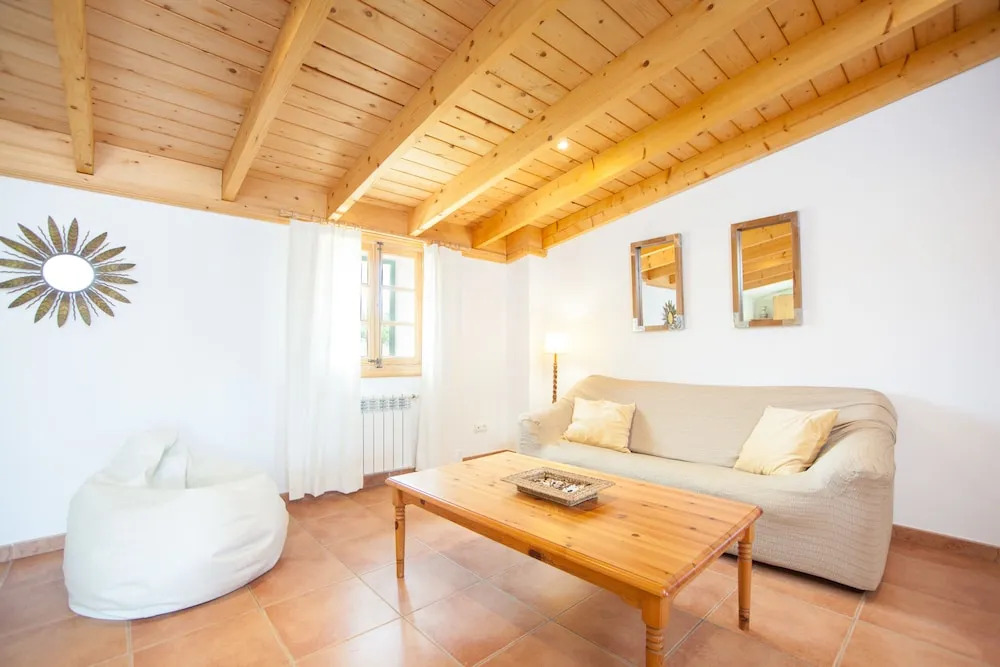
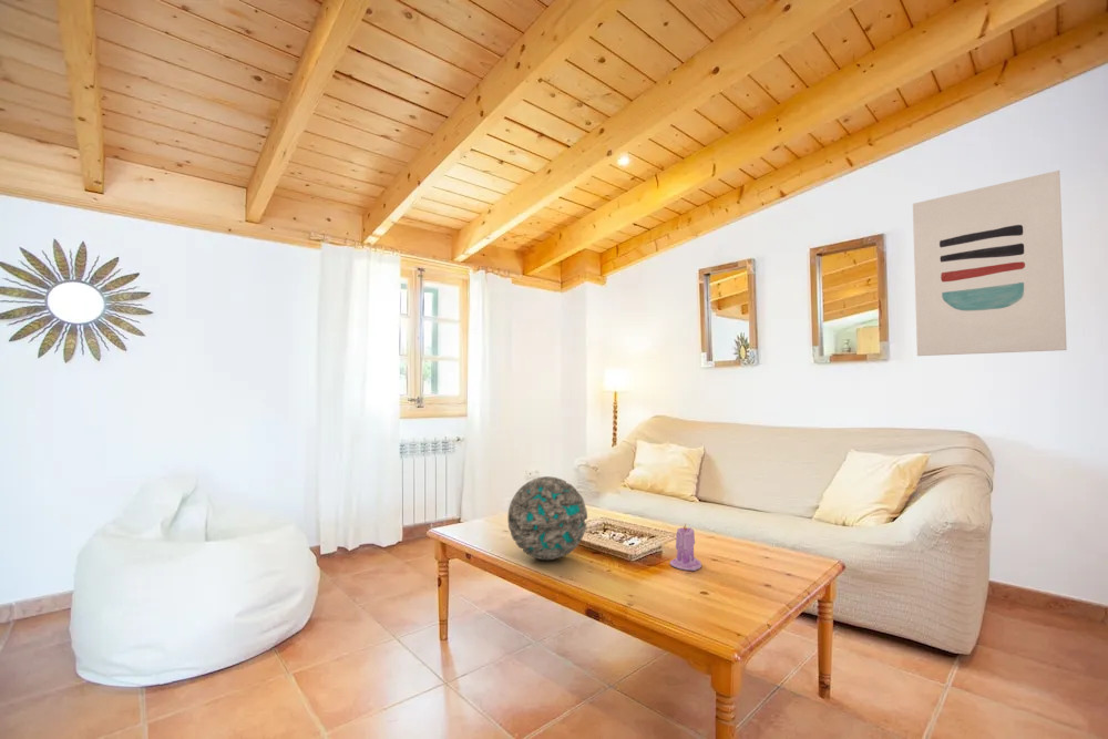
+ geode [507,475,588,561]
+ candle [669,524,702,572]
+ wall art [912,170,1068,357]
